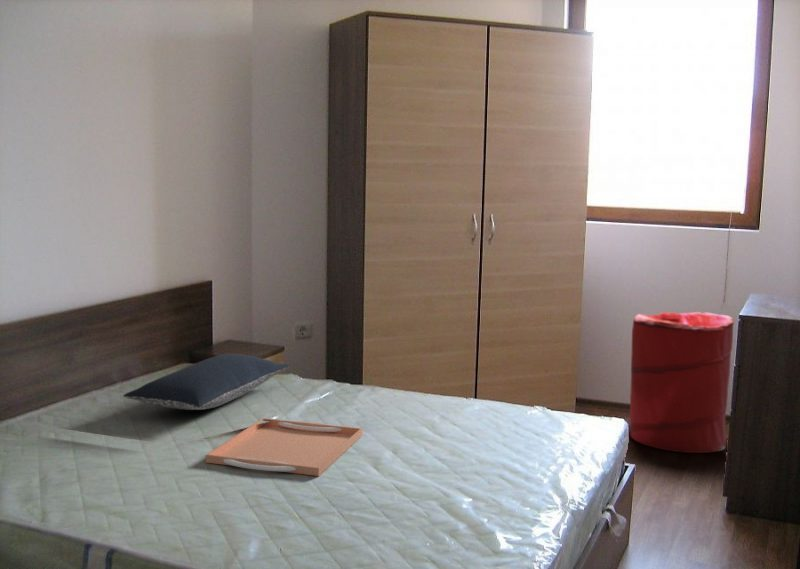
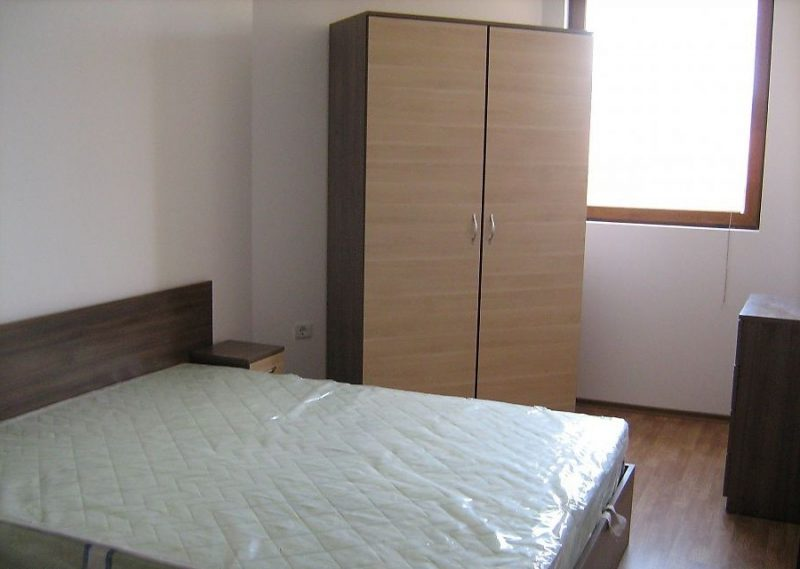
- laundry hamper [629,311,735,454]
- pillow [122,353,291,411]
- serving tray [205,417,364,477]
